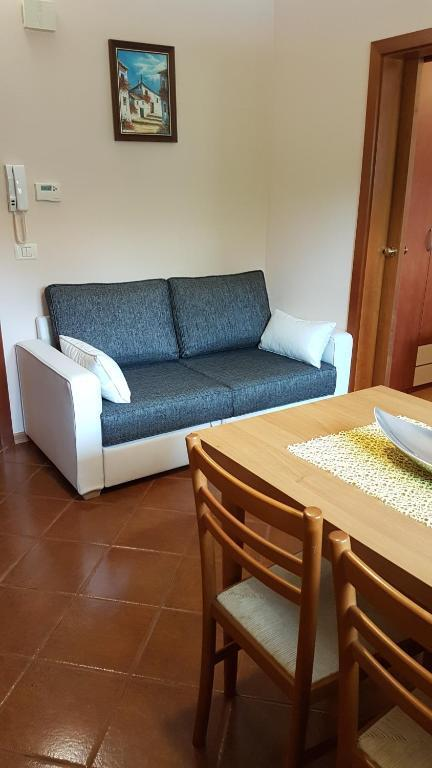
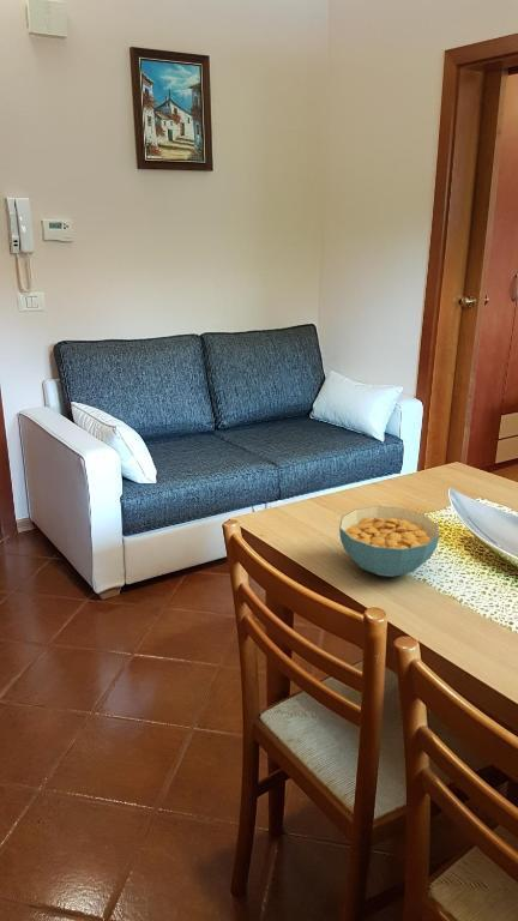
+ cereal bowl [338,505,440,578]
